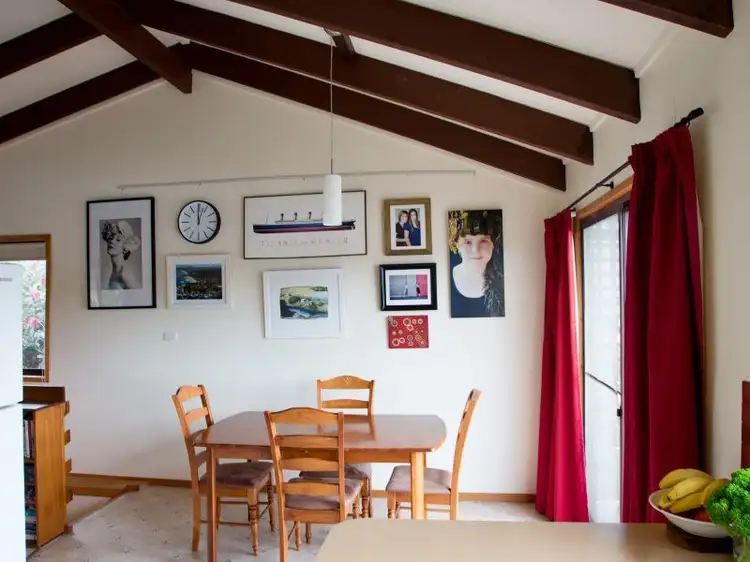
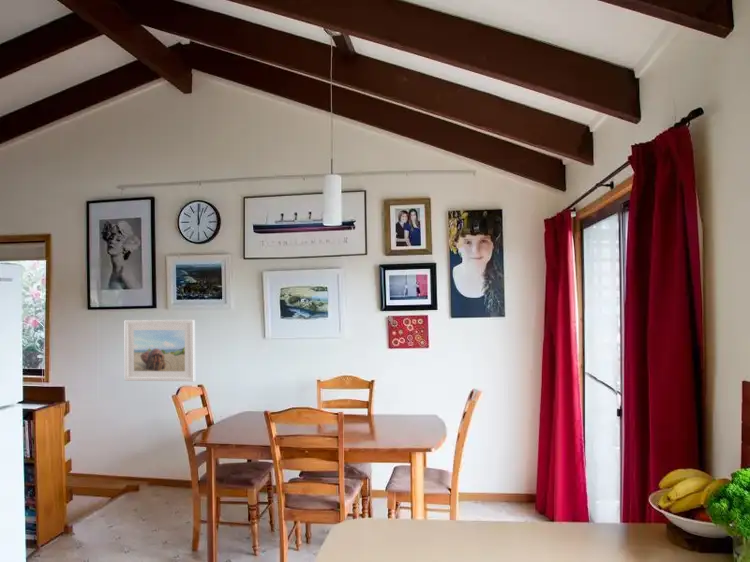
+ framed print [124,319,196,382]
